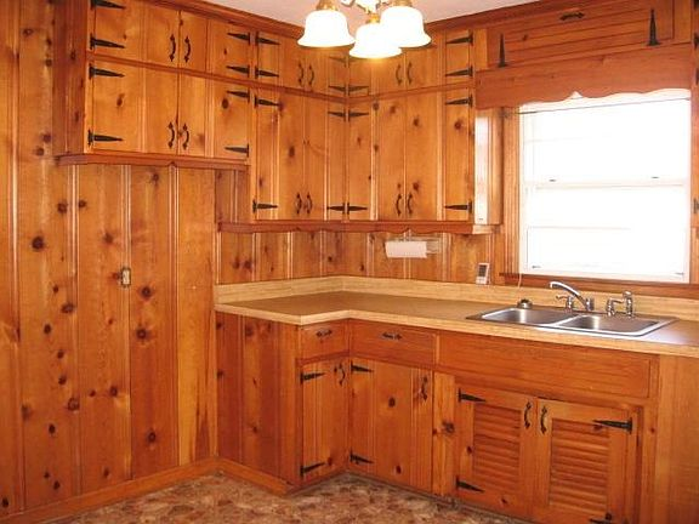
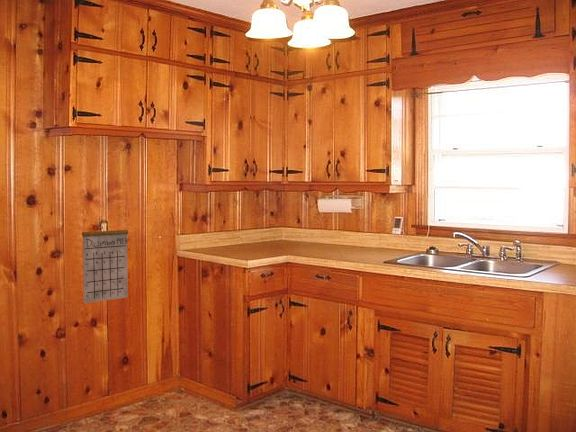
+ calendar [81,214,129,304]
